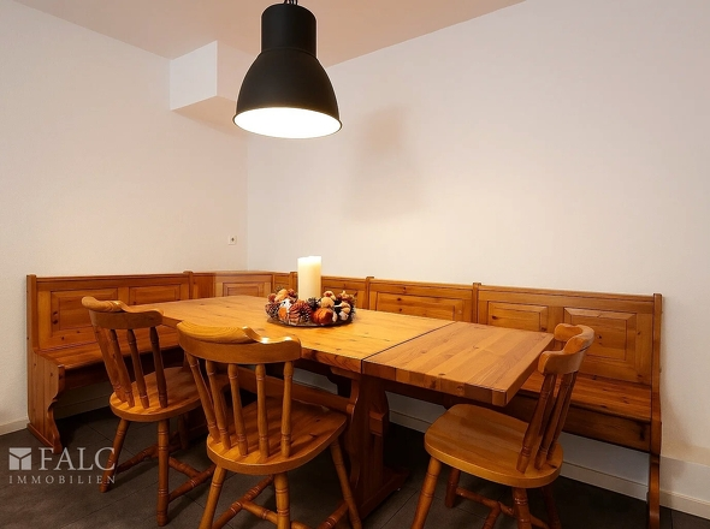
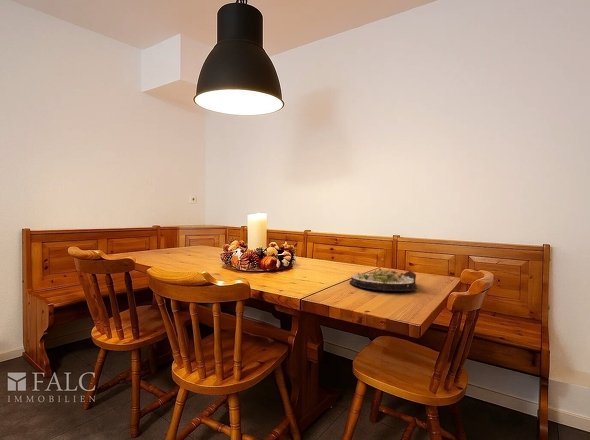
+ salad plate [349,267,418,292]
